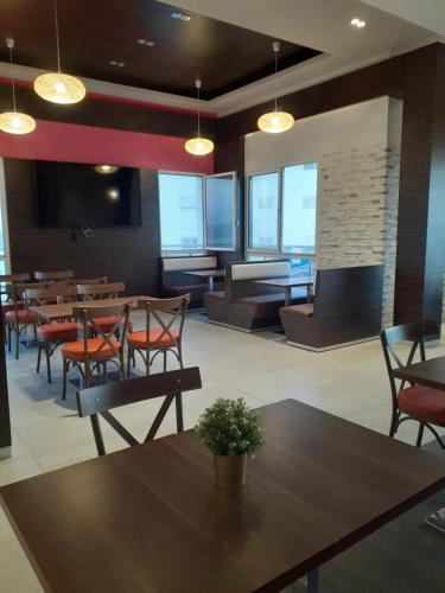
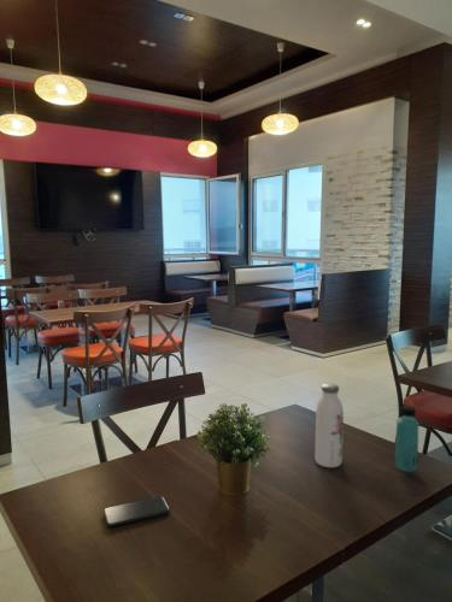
+ beverage bottle [393,405,421,472]
+ water bottle [313,383,345,468]
+ smartphone [102,495,171,527]
